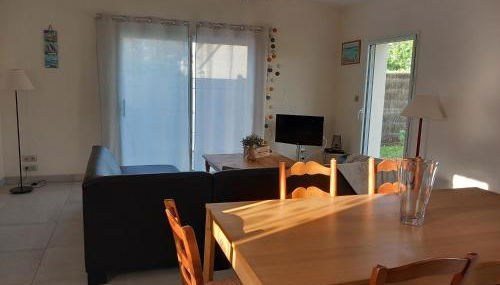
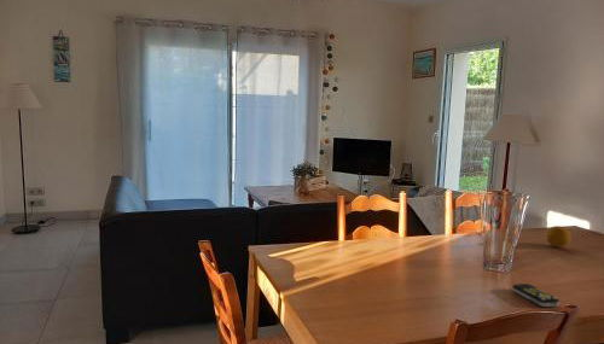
+ fruit [545,225,573,249]
+ remote control [511,282,561,308]
